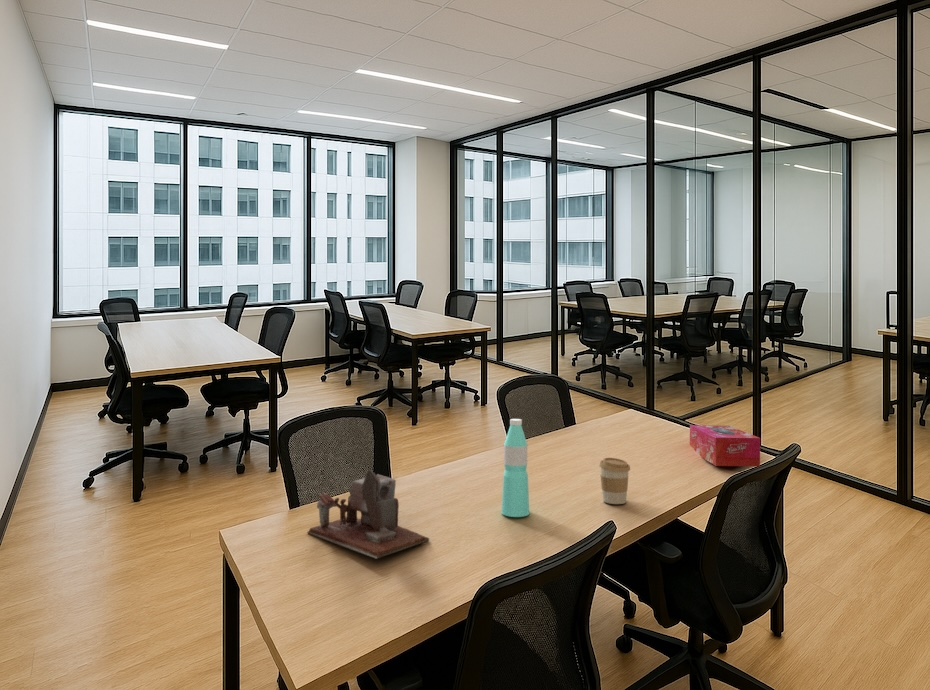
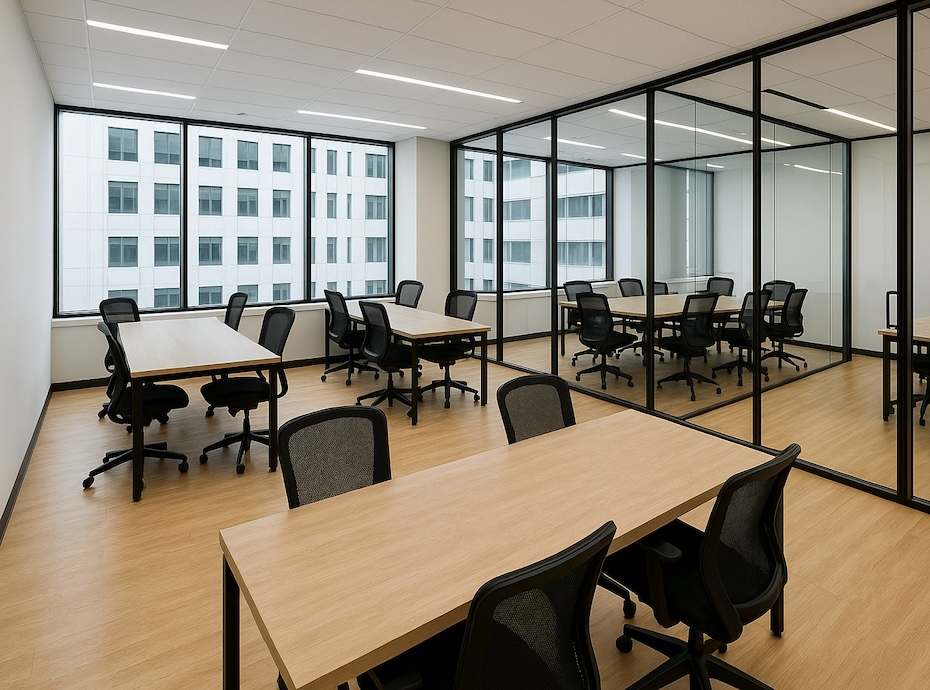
- coffee cup [598,457,631,505]
- tissue box [689,424,761,467]
- water bottle [501,418,530,518]
- desk organizer [306,469,430,560]
